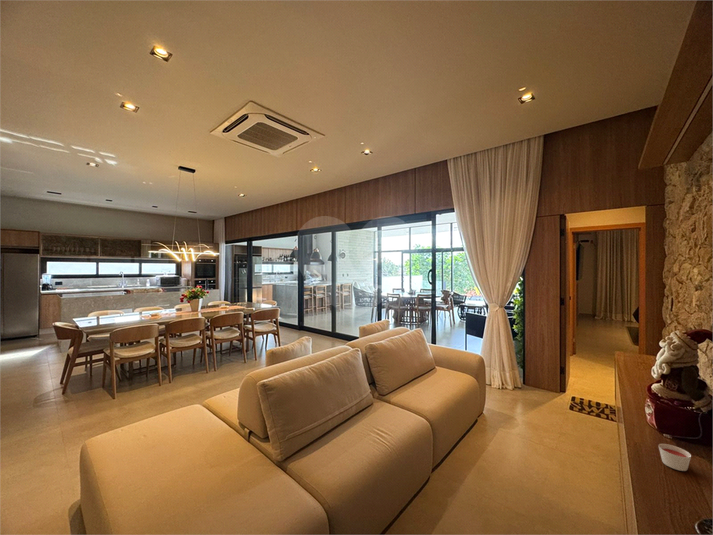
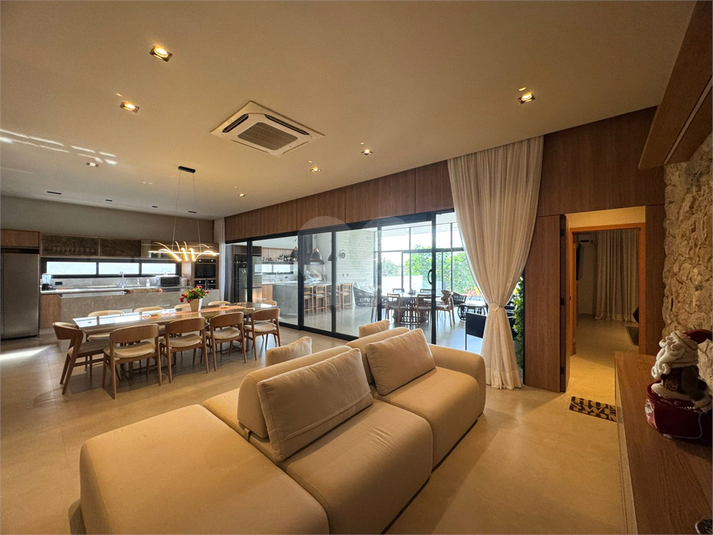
- candle [658,443,692,472]
